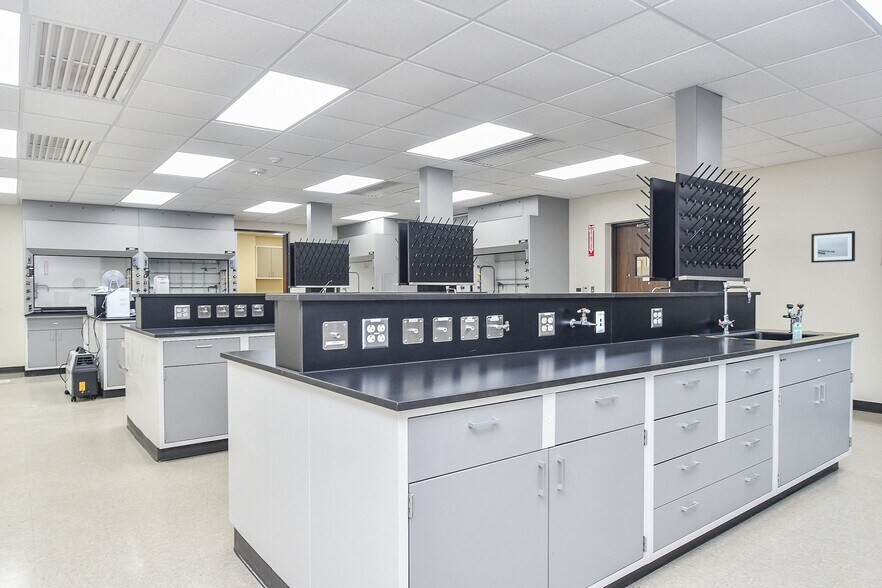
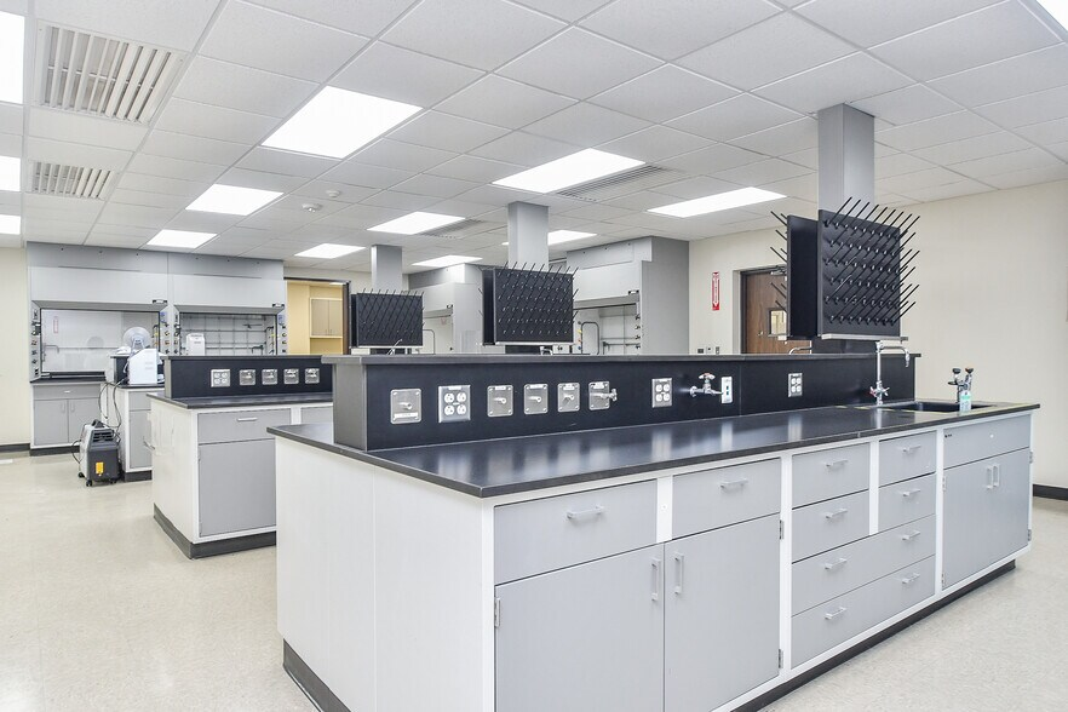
- wall art [810,230,856,264]
